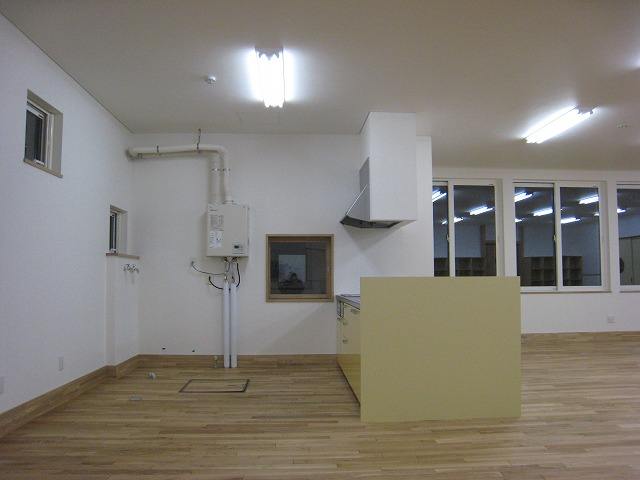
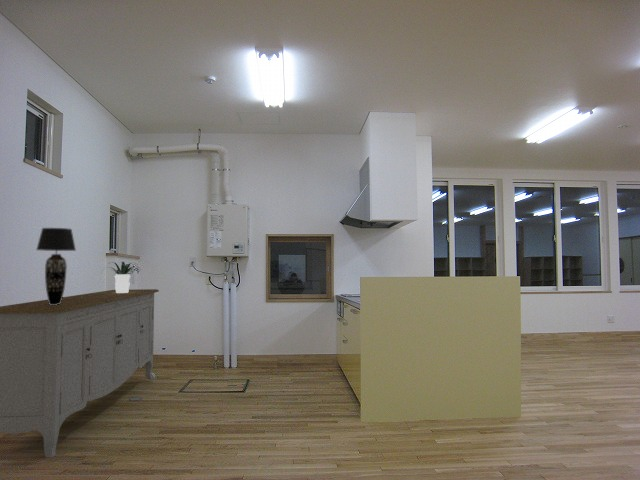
+ table lamp [35,227,77,305]
+ sideboard [0,288,160,458]
+ potted plant [101,261,142,293]
